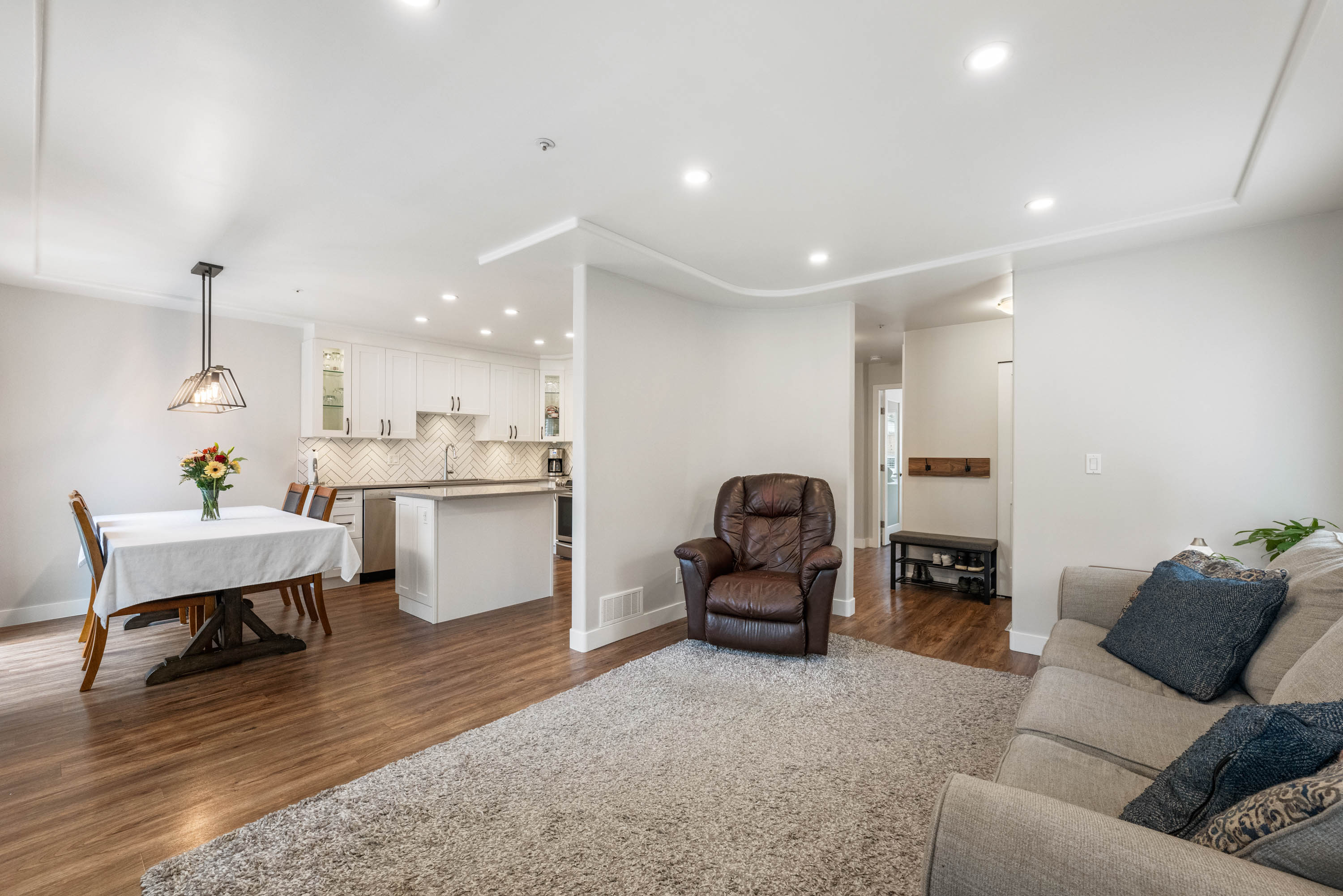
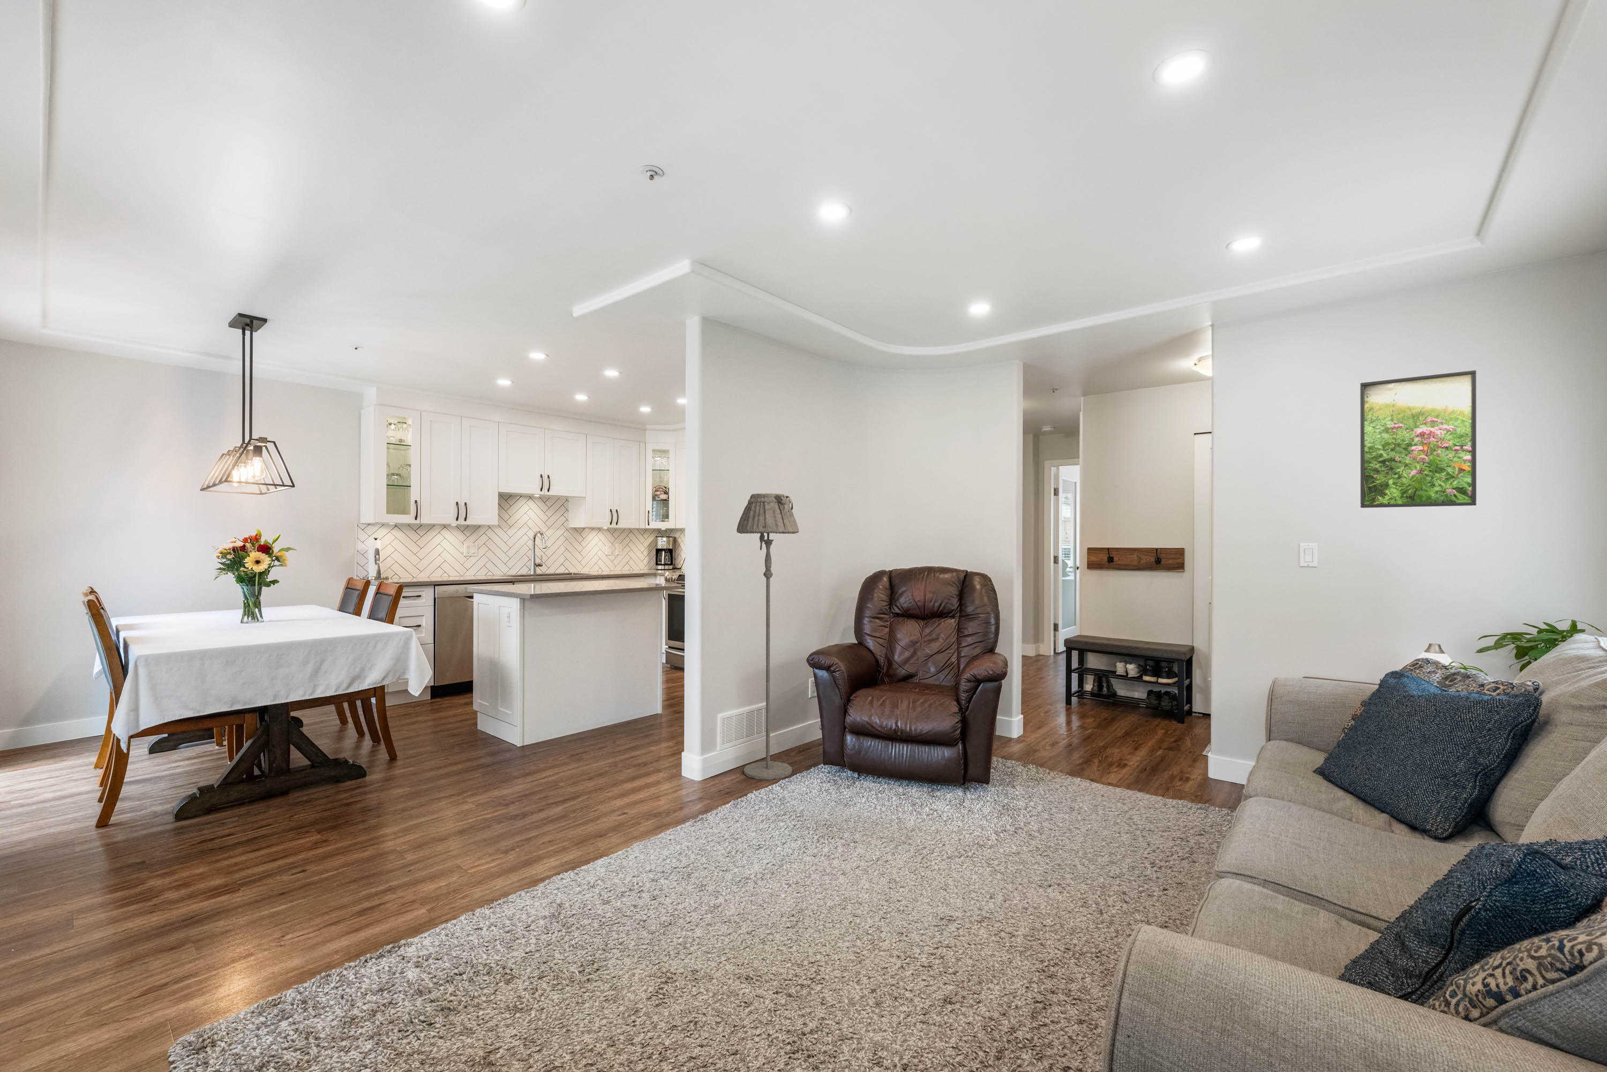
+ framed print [1359,370,1477,508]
+ floor lamp [736,493,799,780]
